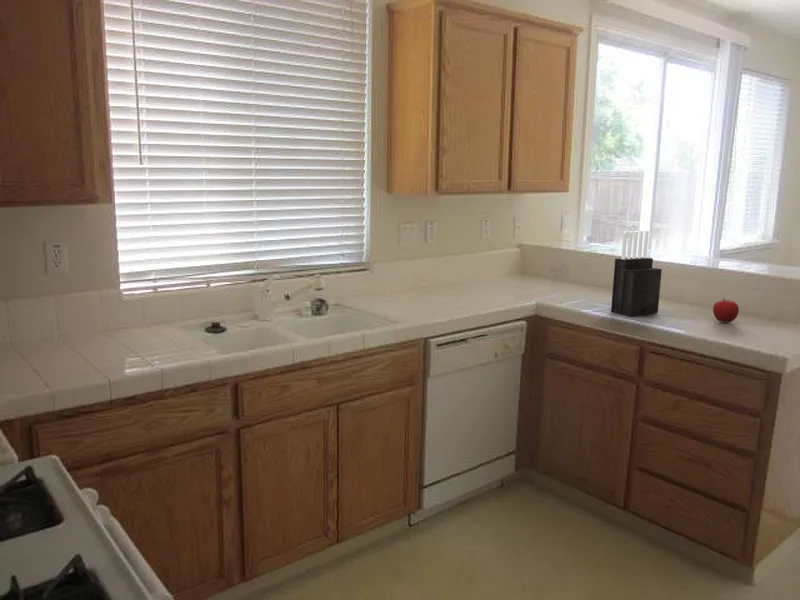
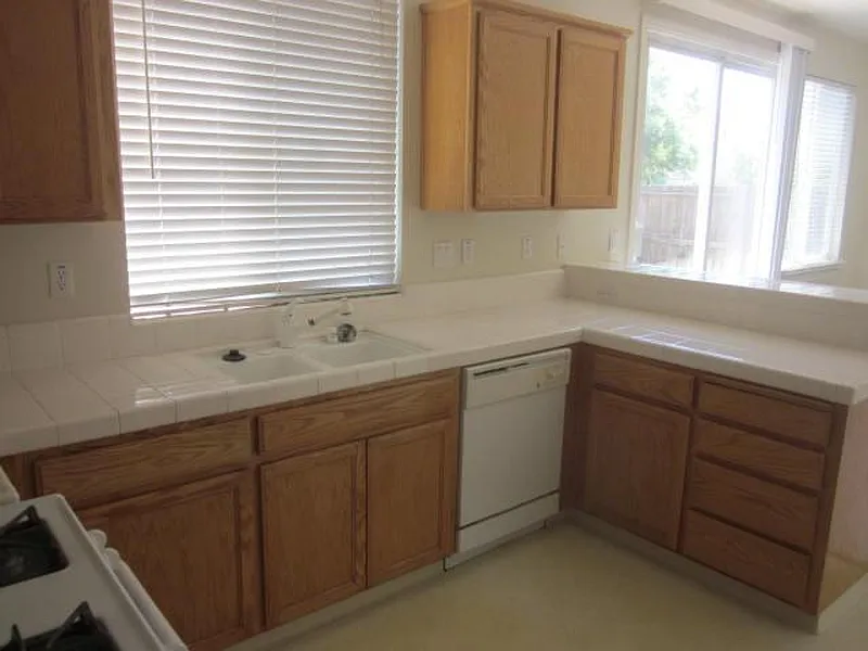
- fruit [712,297,740,323]
- knife block [610,230,663,317]
